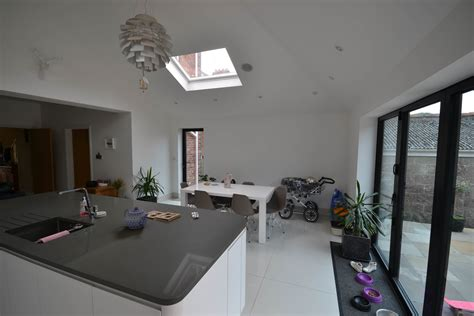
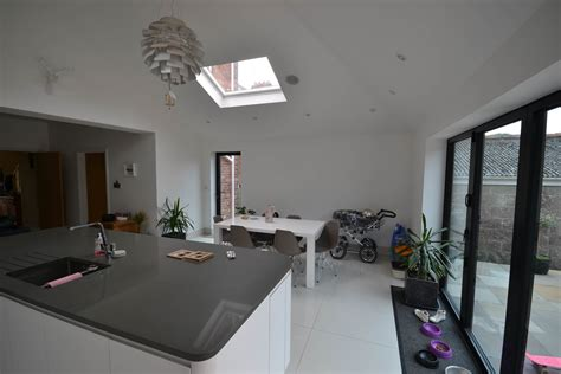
- teapot [123,206,150,230]
